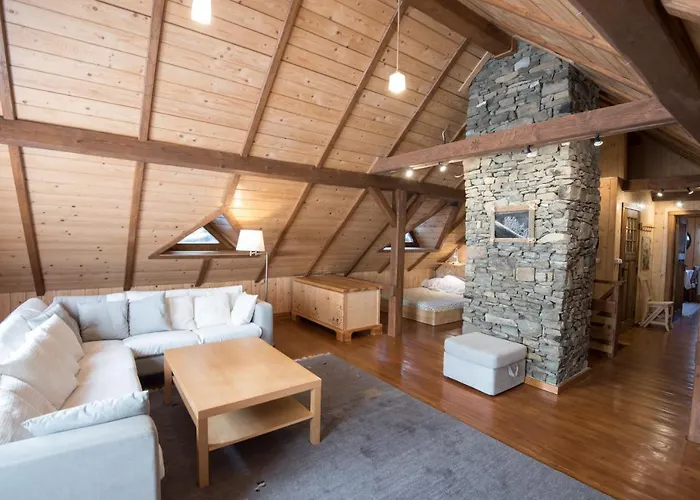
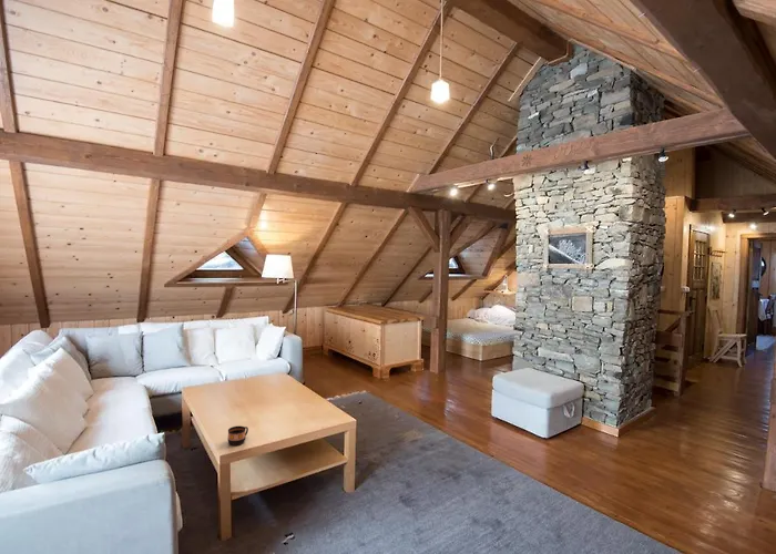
+ cup [226,425,249,447]
